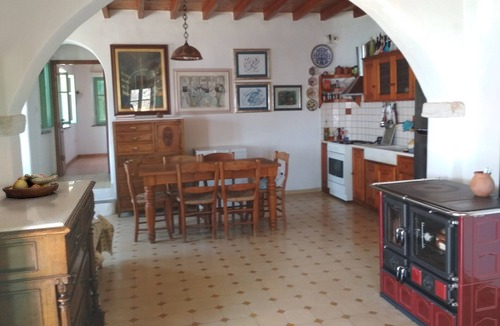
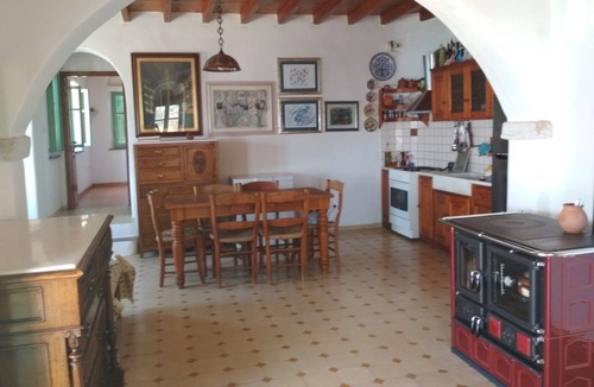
- fruit bowl [1,173,60,199]
